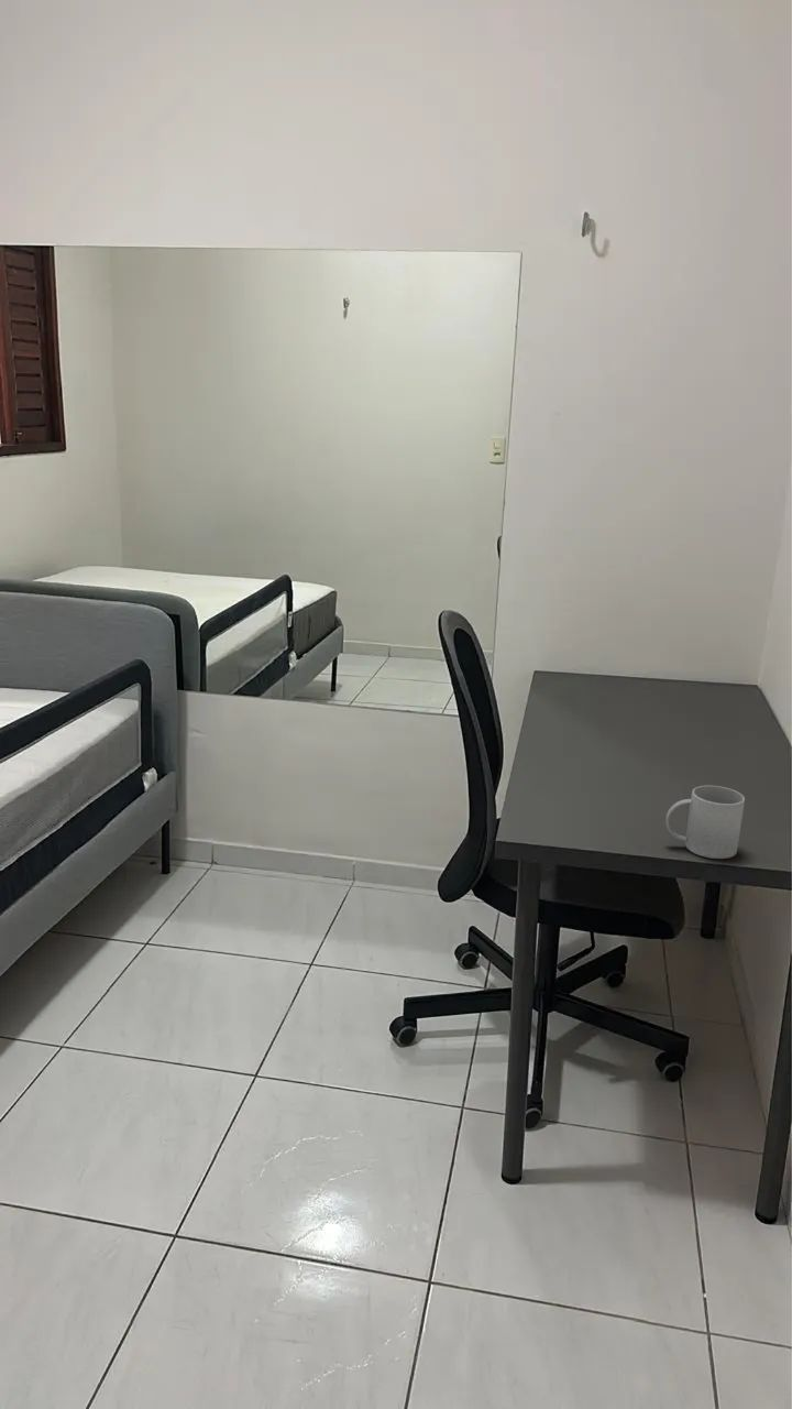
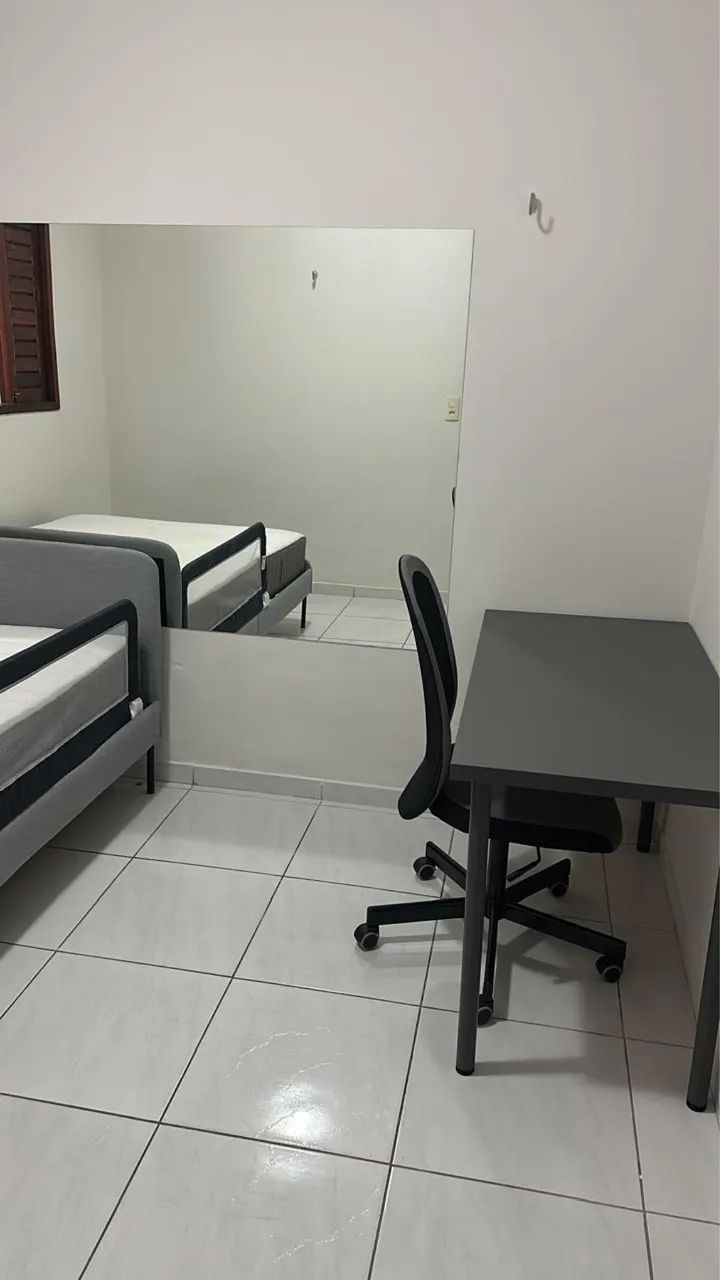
- mug [664,785,746,860]
